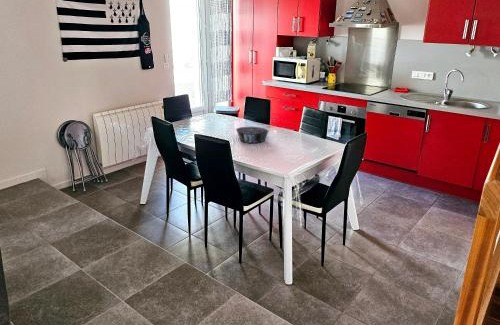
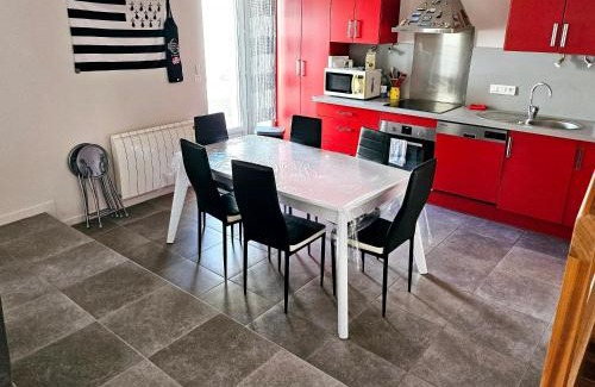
- decorative bowl [235,126,270,144]
